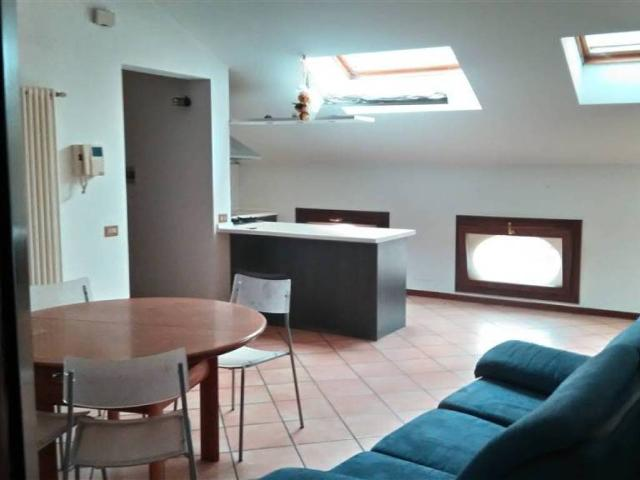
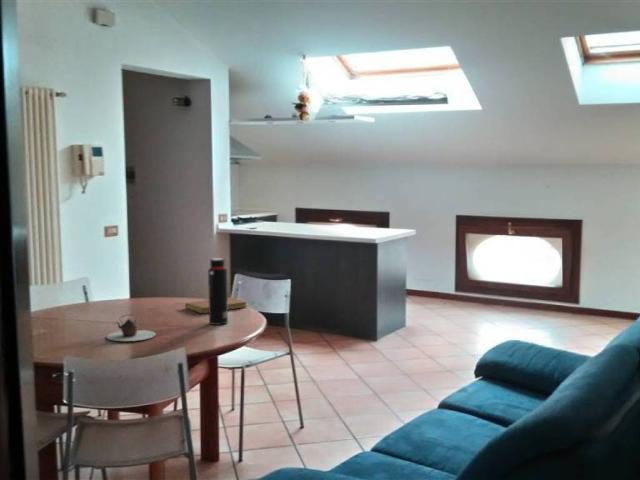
+ teapot [105,313,157,342]
+ notebook [184,296,248,314]
+ water bottle [207,257,229,326]
